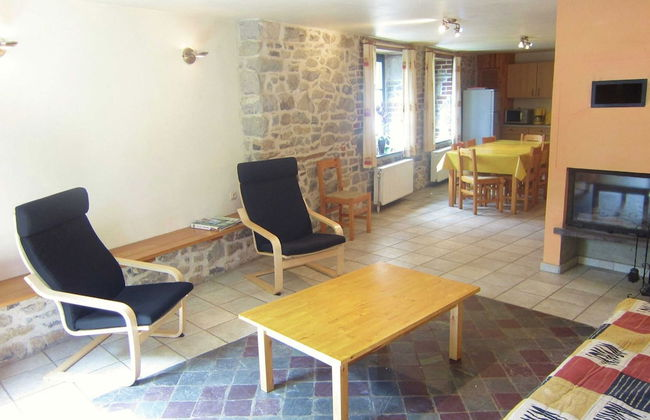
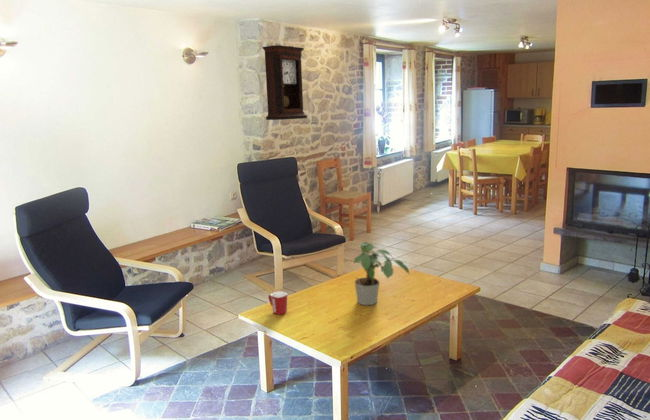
+ potted plant [353,241,411,306]
+ pendulum clock [262,44,309,121]
+ mug [267,290,288,316]
